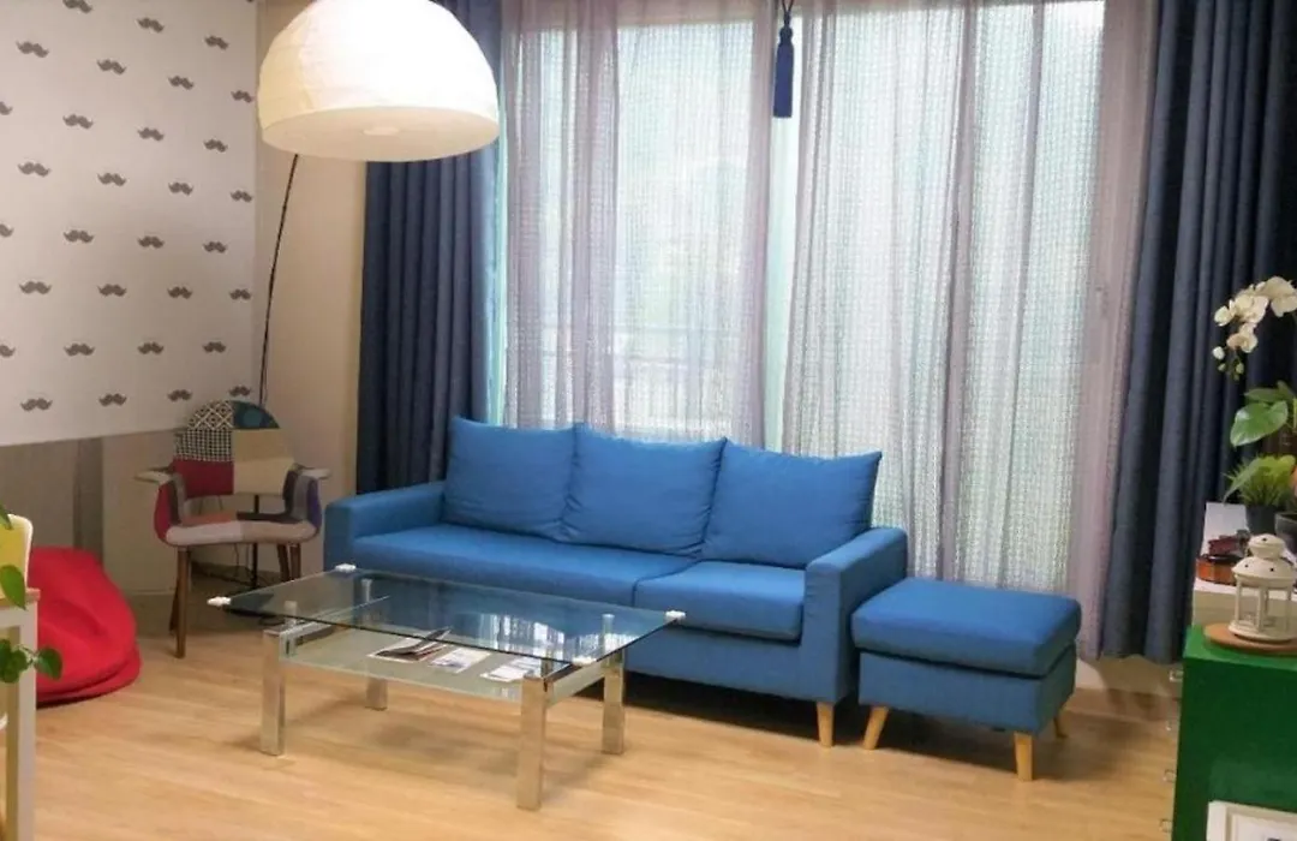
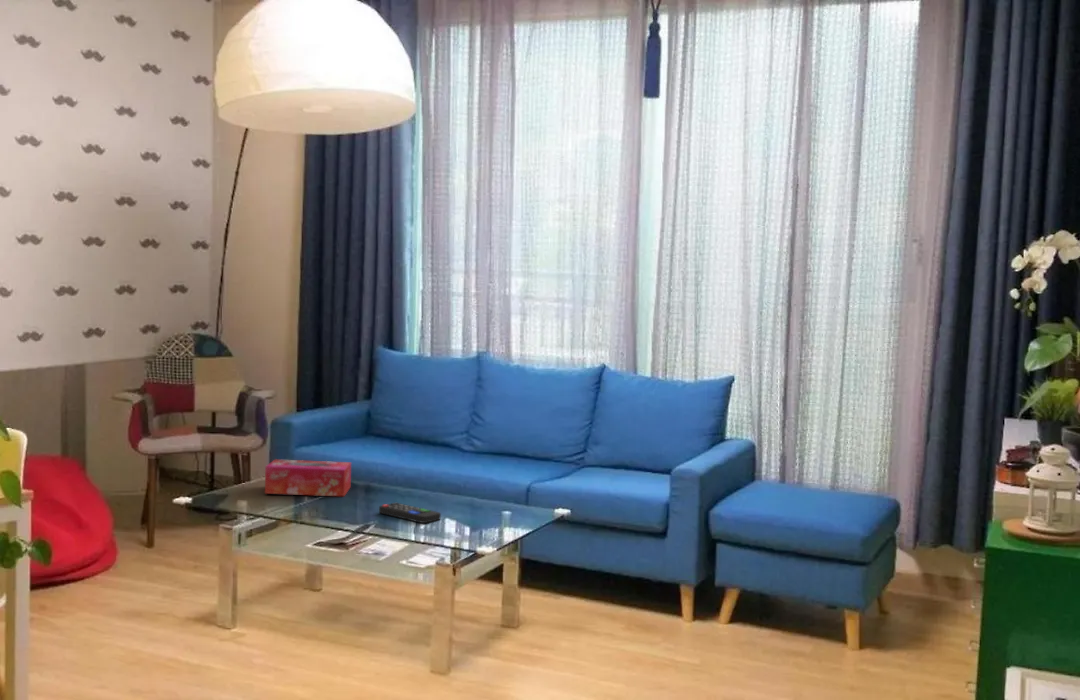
+ tissue box [264,458,352,497]
+ remote control [378,502,442,524]
